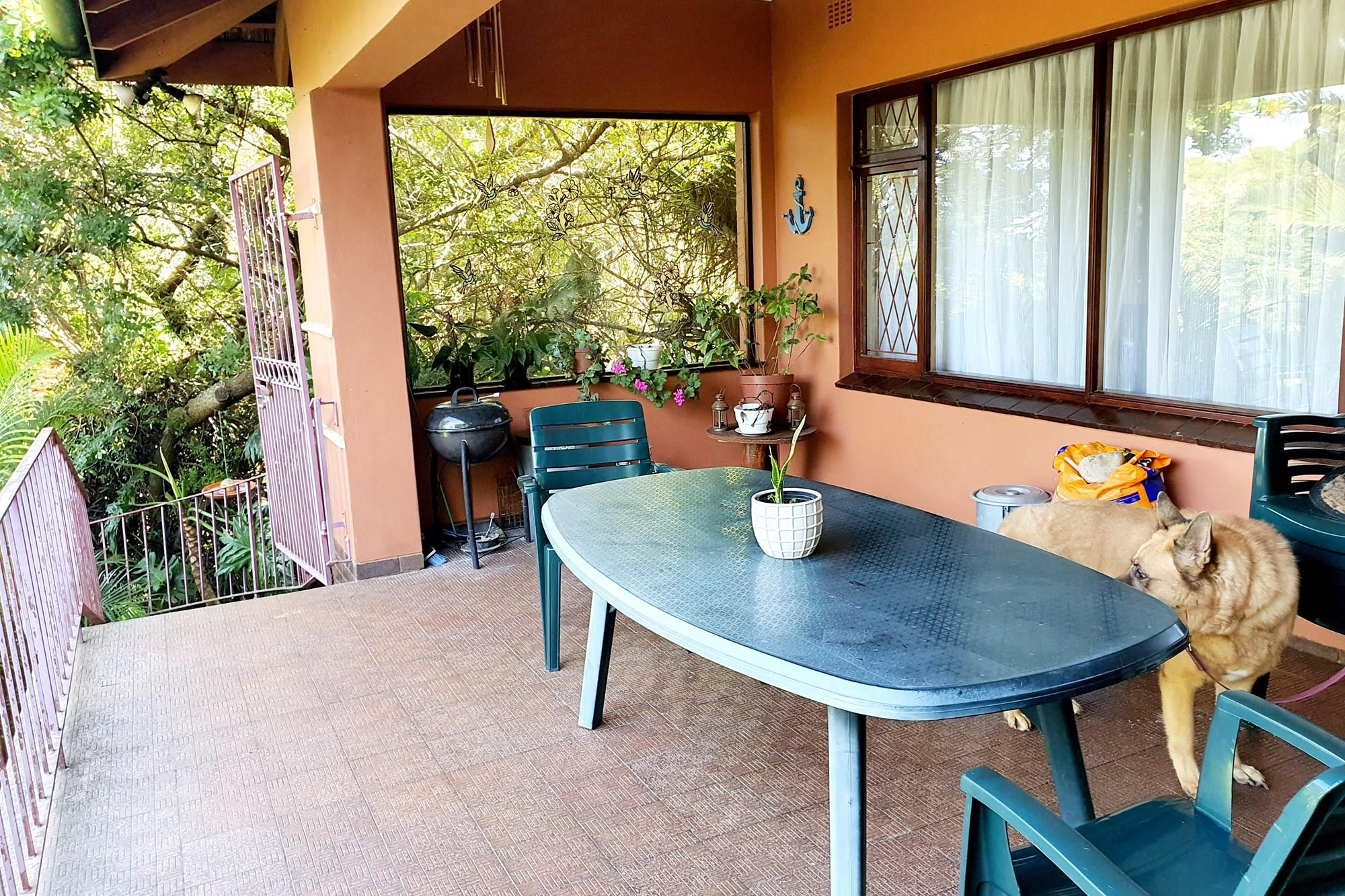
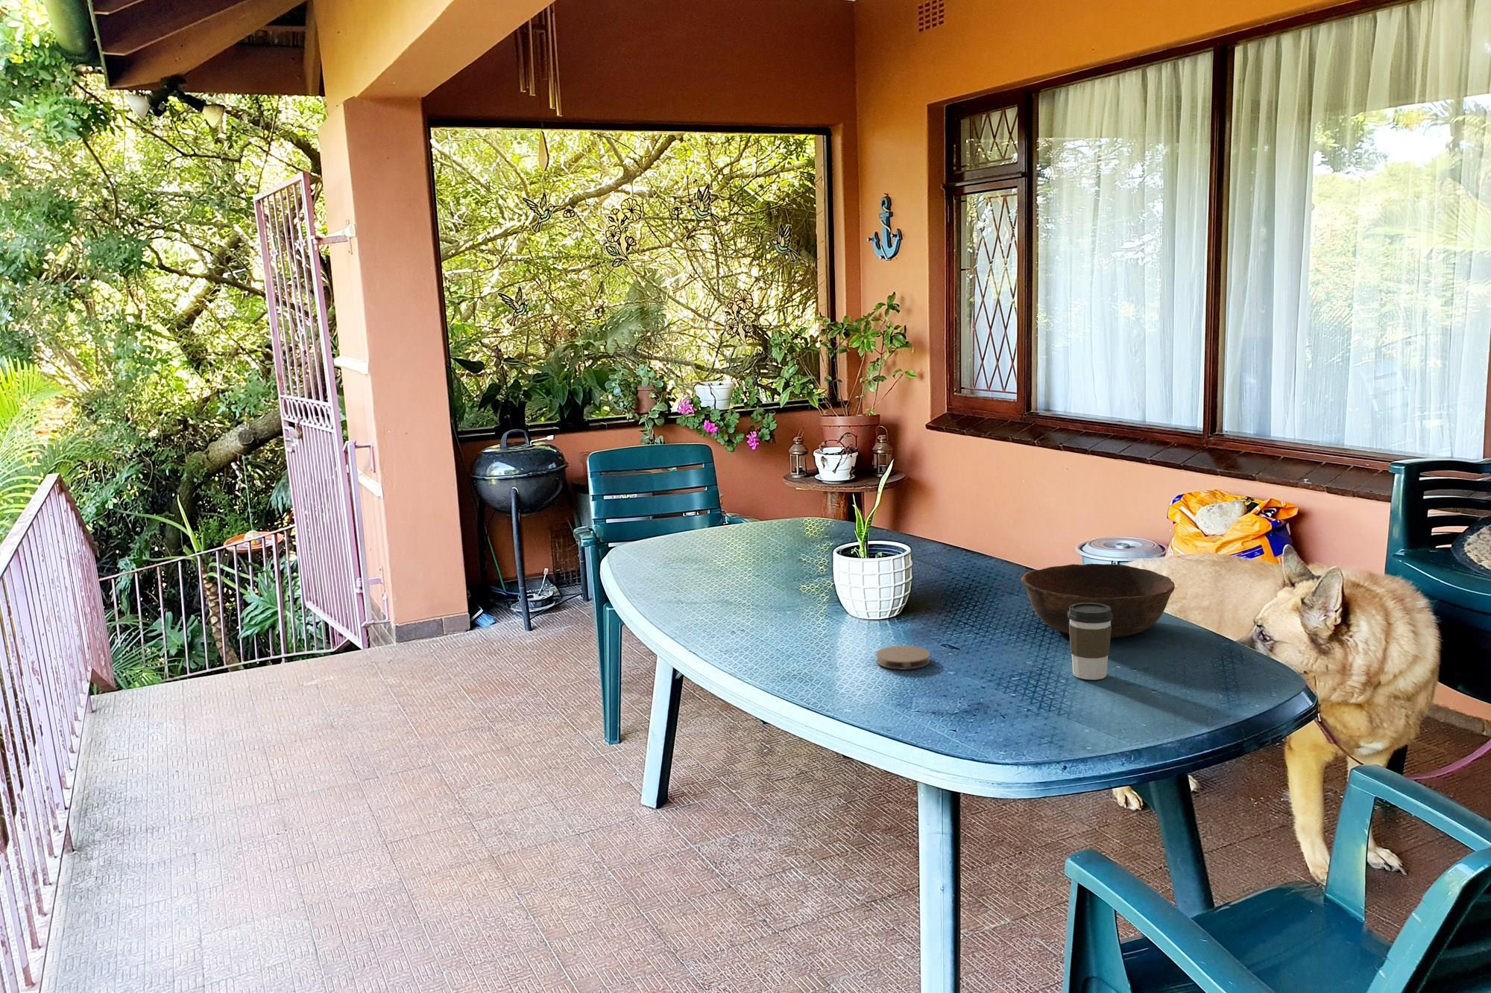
+ coaster [876,645,931,669]
+ bowl [1020,563,1176,638]
+ coffee cup [1068,603,1113,680]
